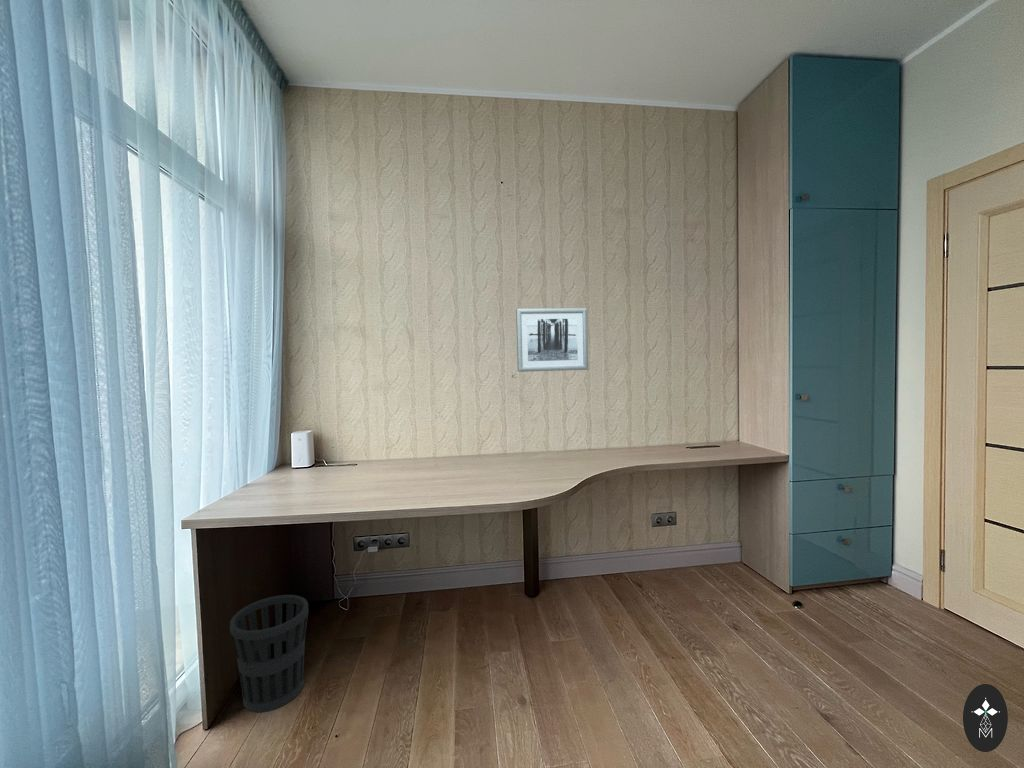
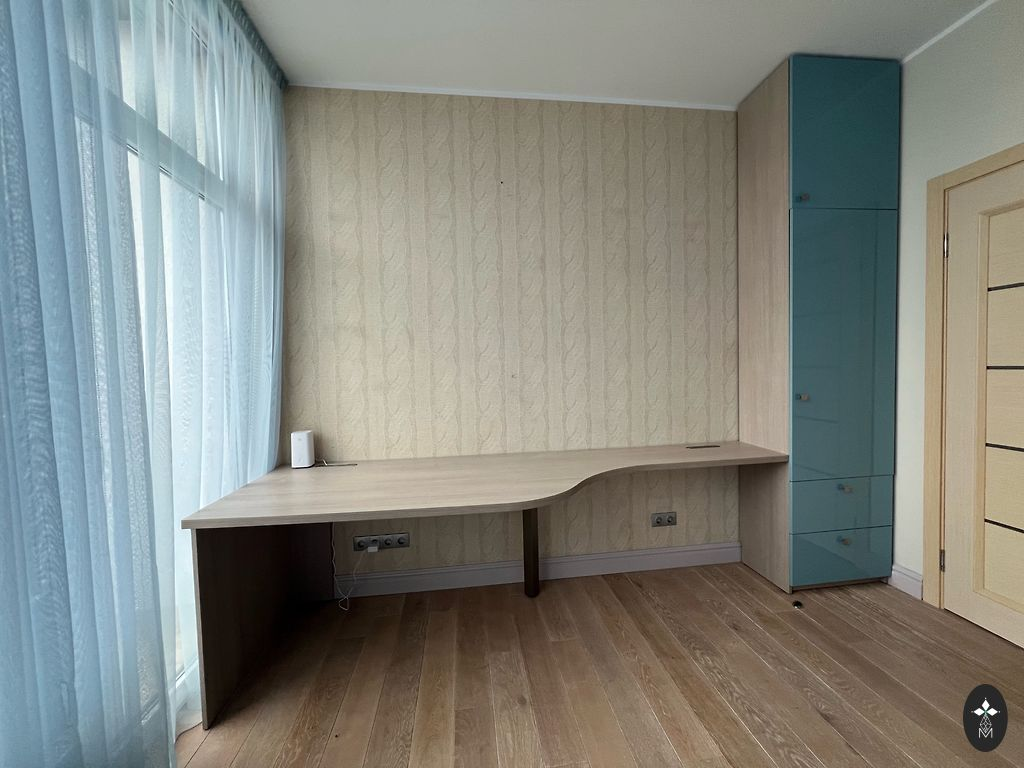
- wastebasket [229,594,309,713]
- wall art [515,307,589,373]
